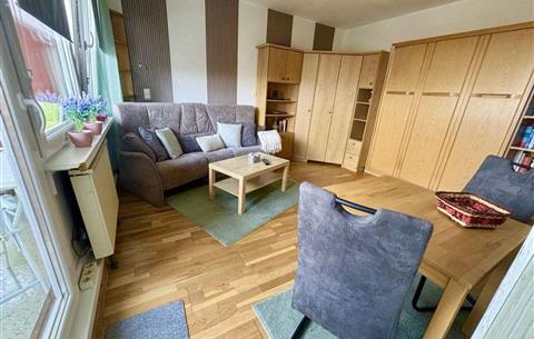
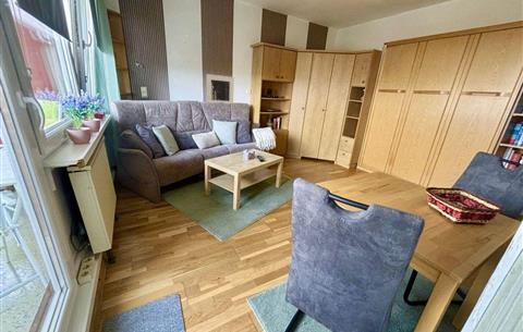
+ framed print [205,73,235,104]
